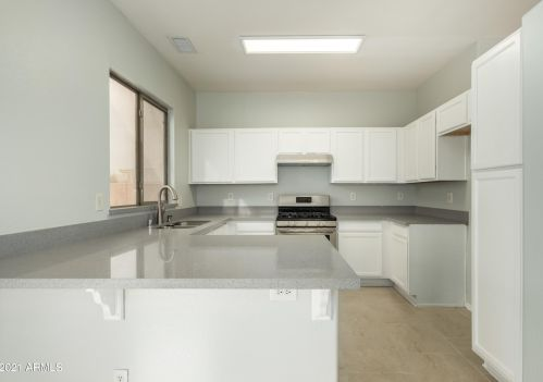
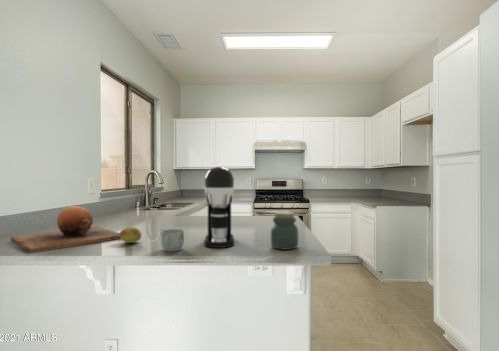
+ jar [270,211,299,251]
+ coffee maker [203,166,236,249]
+ fruit [119,226,143,244]
+ chopping board [10,205,120,254]
+ mug [160,228,185,252]
